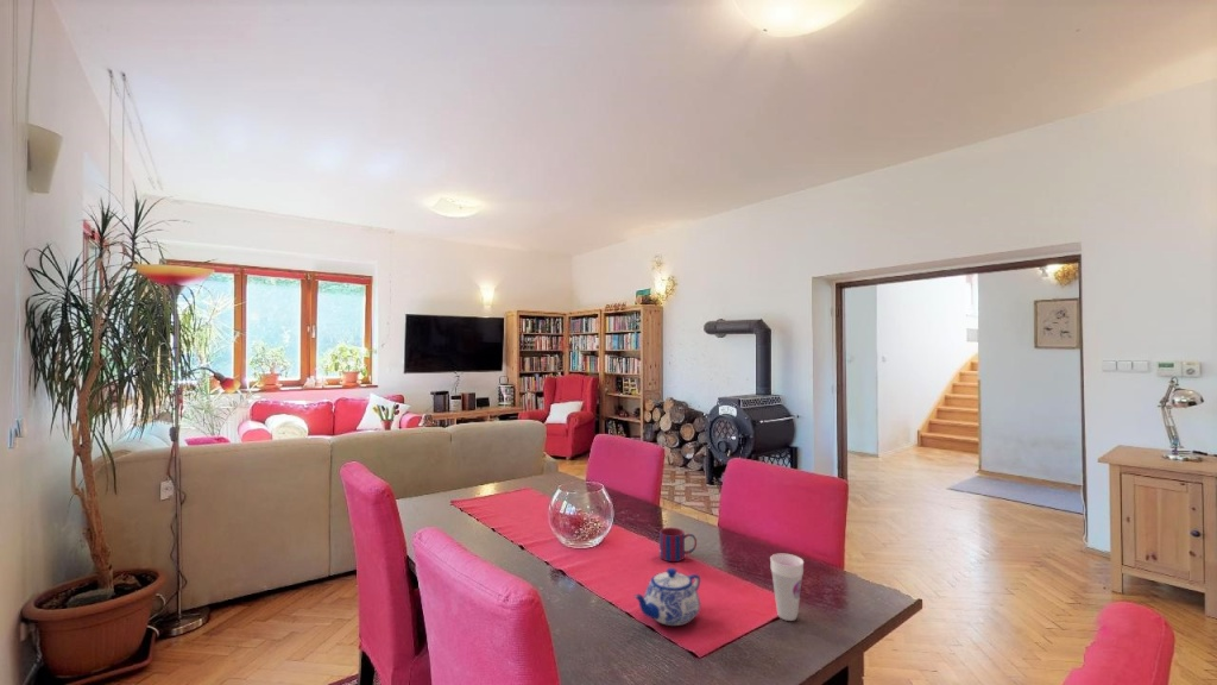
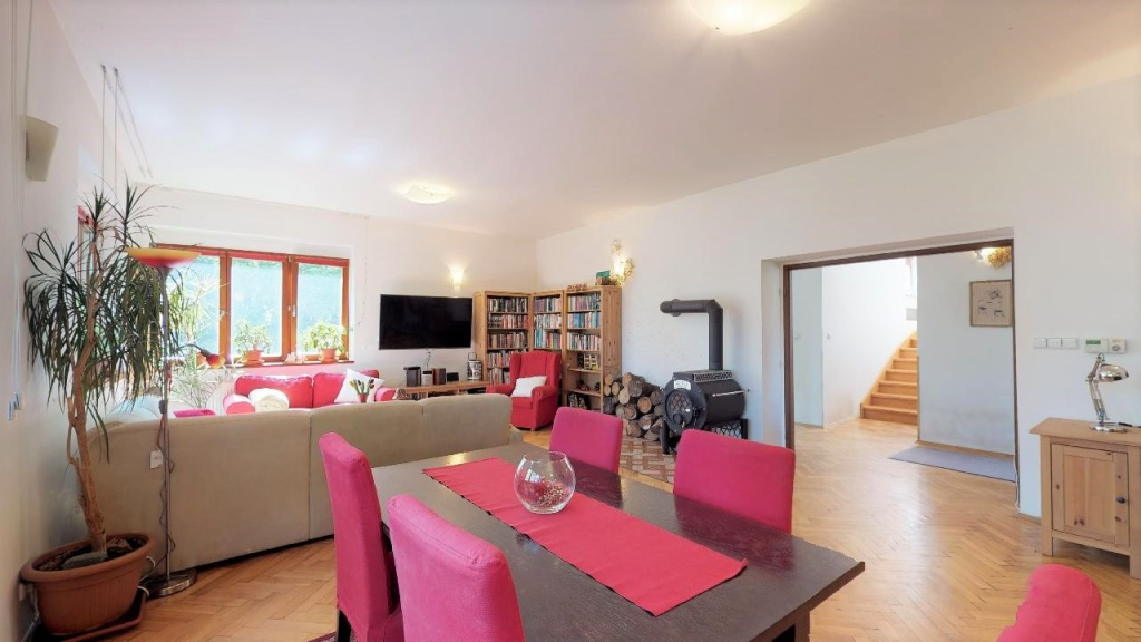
- mug [658,527,698,563]
- cup [769,553,805,622]
- teapot [632,567,701,627]
